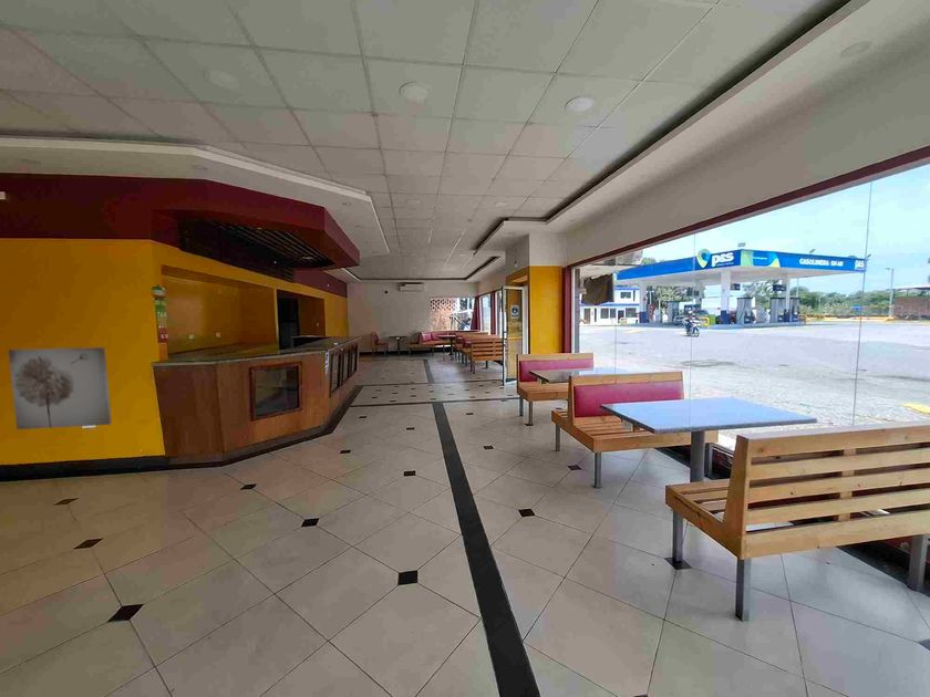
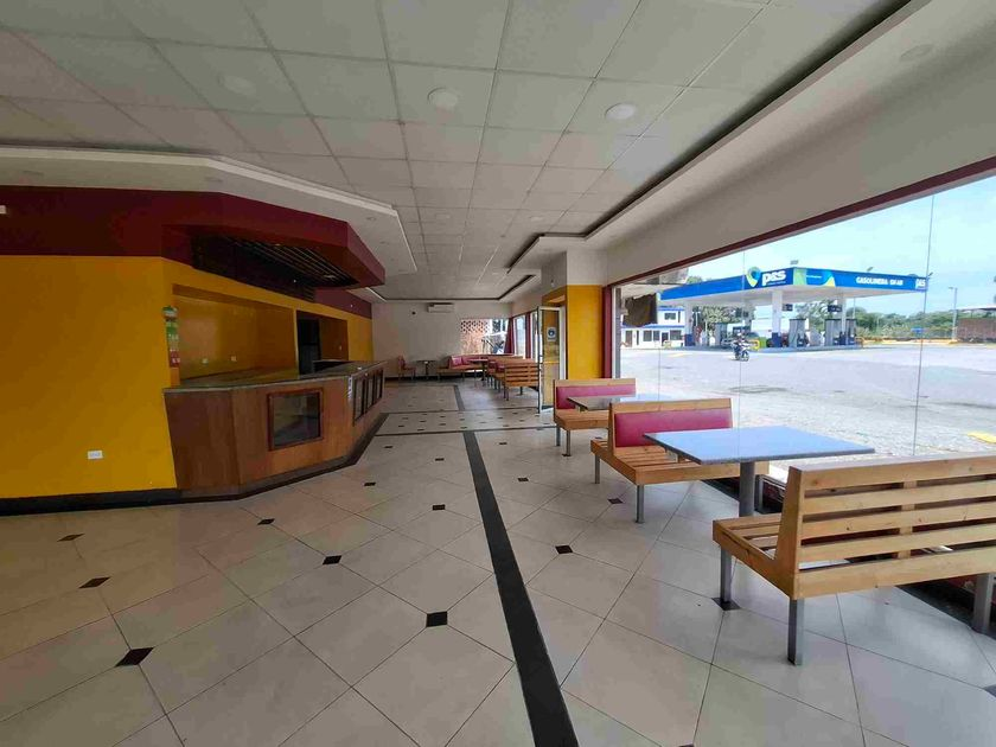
- wall art [7,346,113,430]
